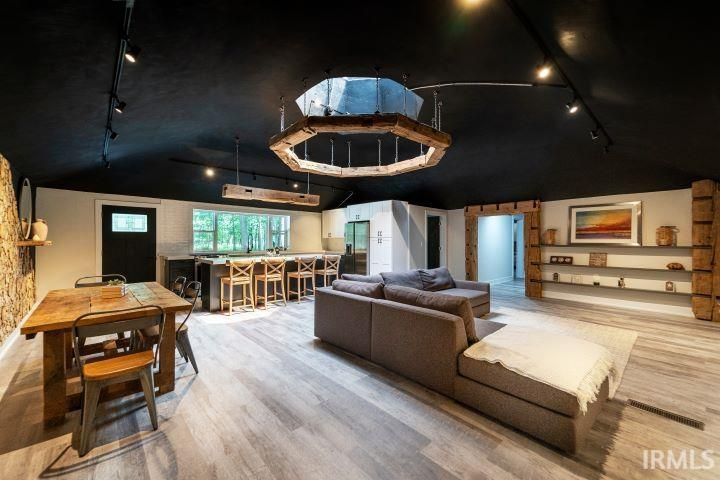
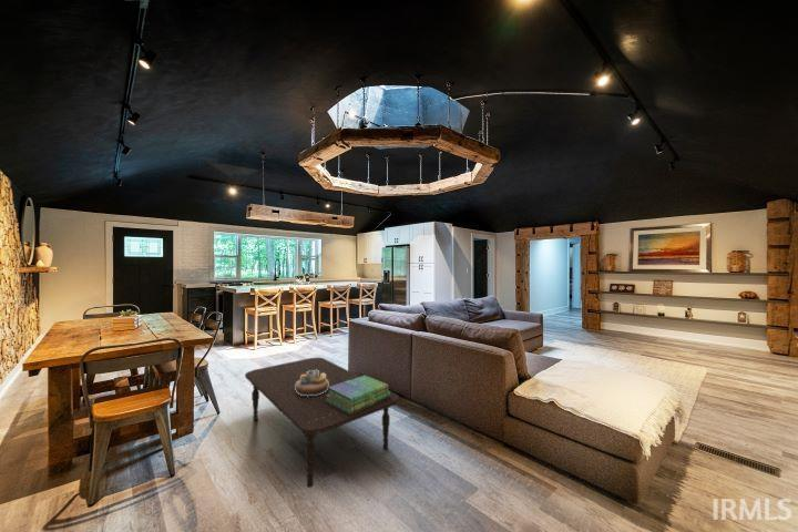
+ stack of books [326,375,391,413]
+ coffee table [244,357,400,489]
+ decorative bowl [295,369,329,397]
